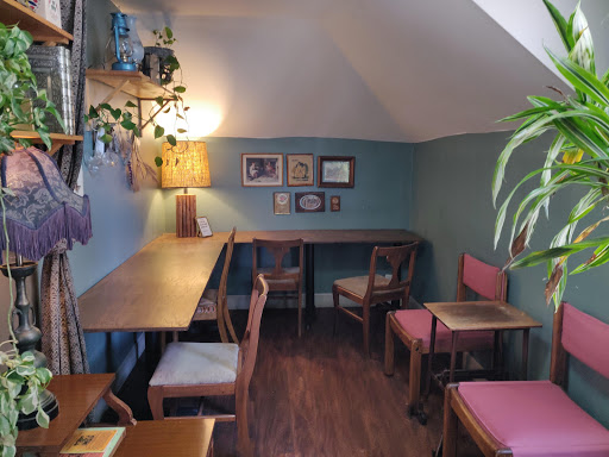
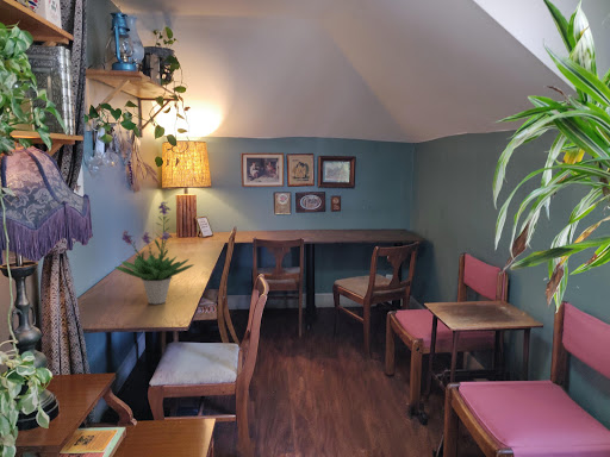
+ potted plant [113,200,195,305]
